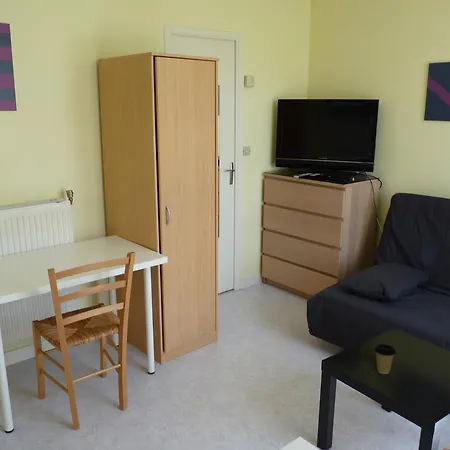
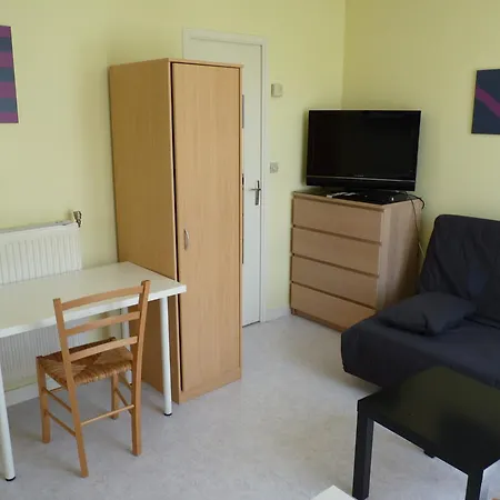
- coffee cup [374,343,397,375]
